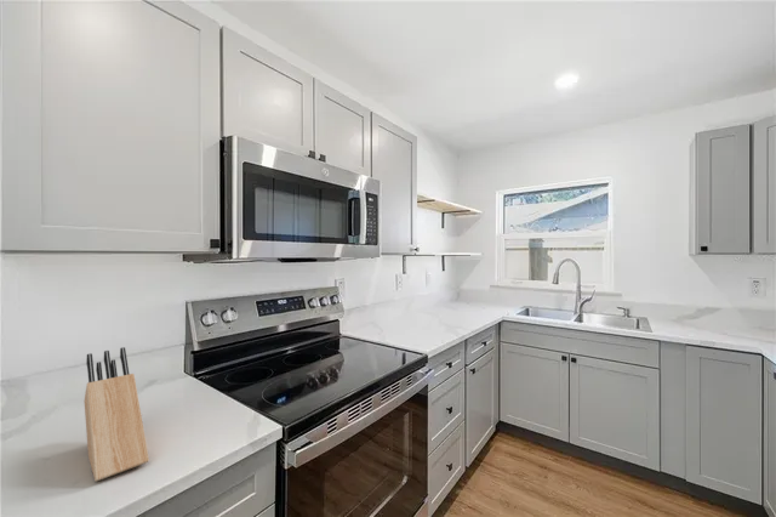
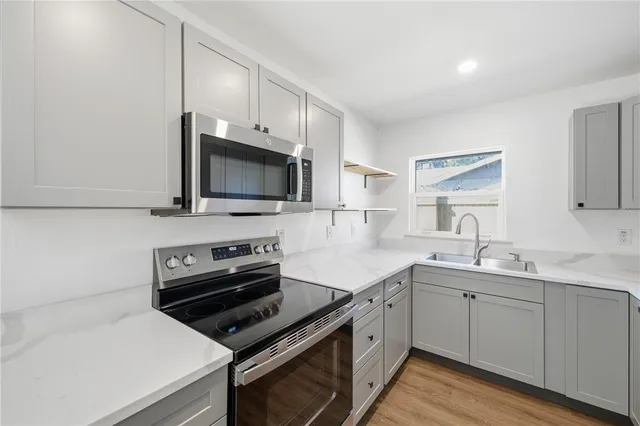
- knife block [84,346,150,483]
